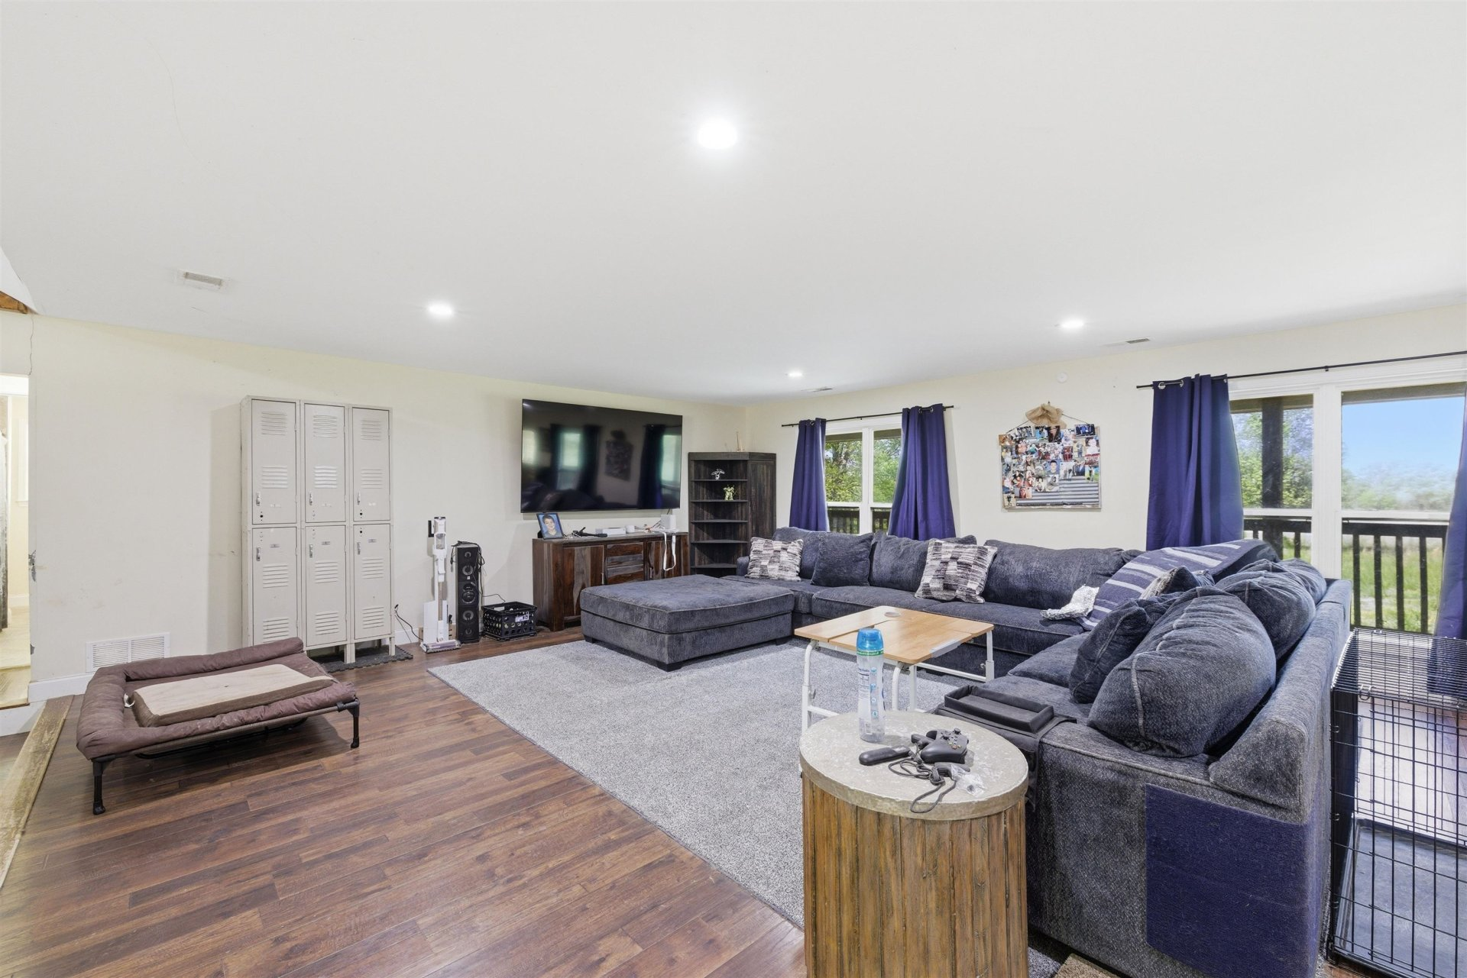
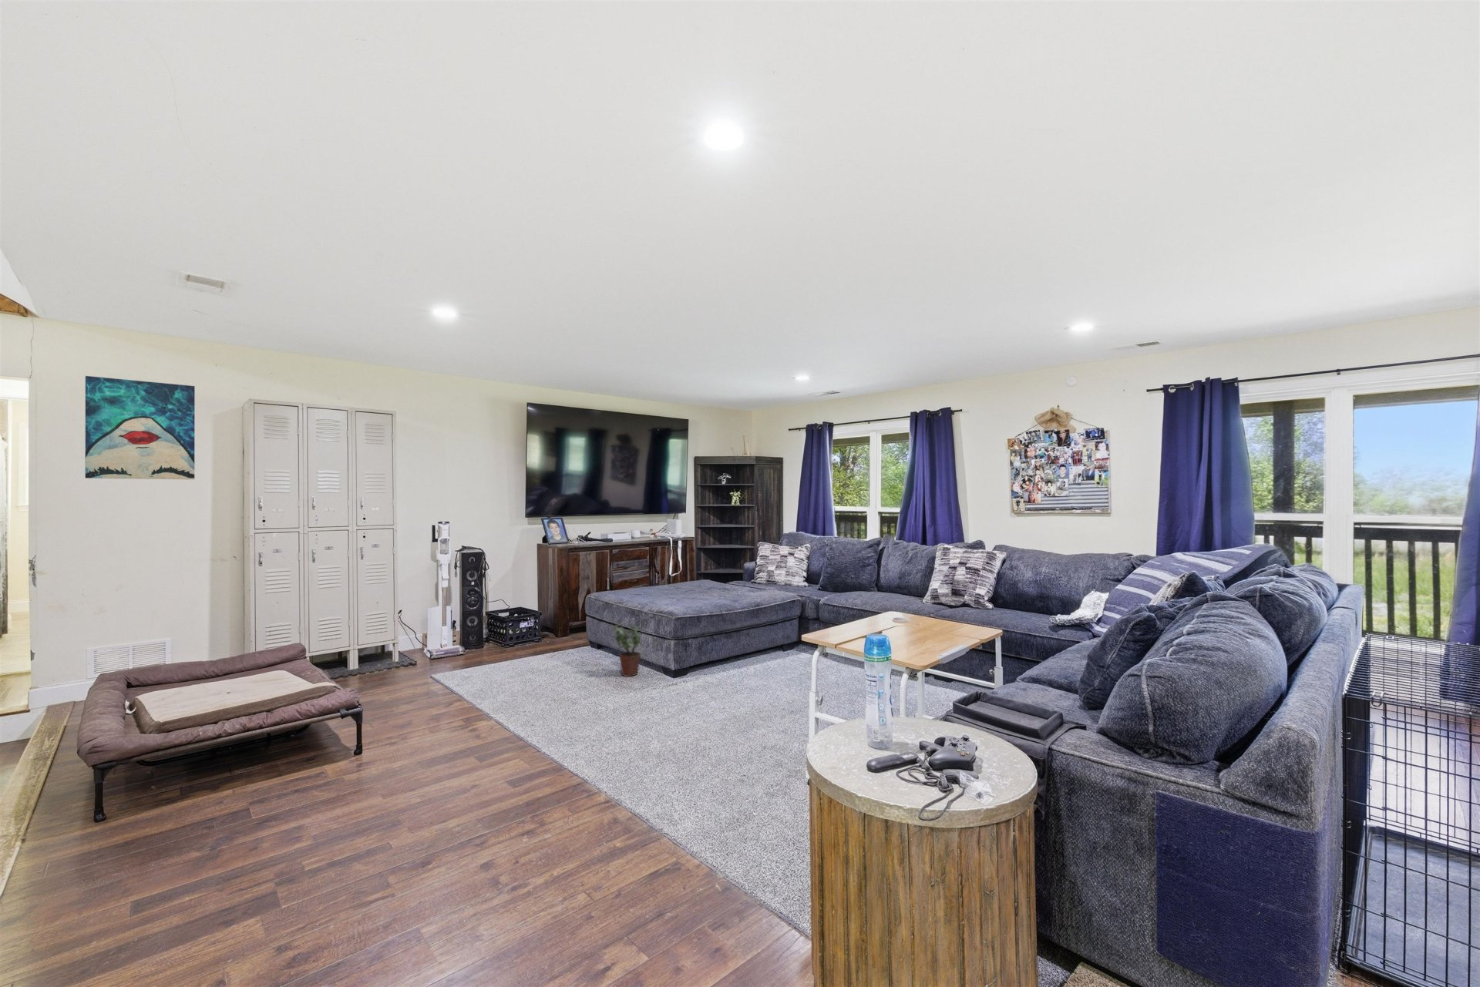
+ potted plant [612,623,642,677]
+ wall art [85,376,196,480]
